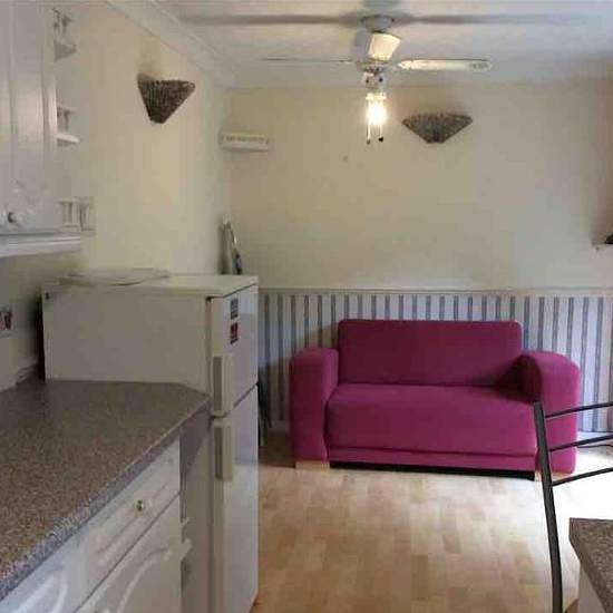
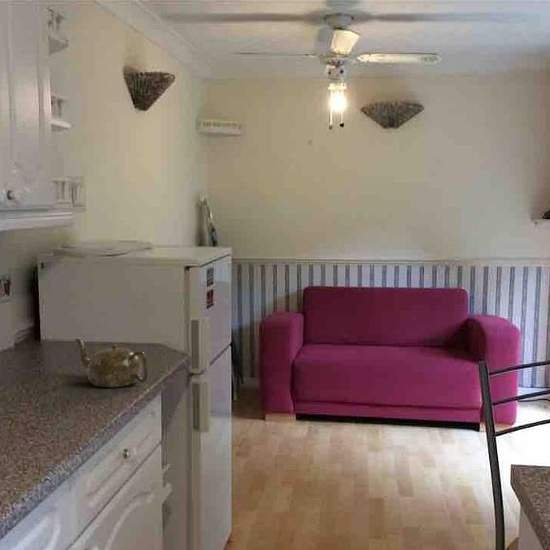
+ teapot [74,338,149,388]
